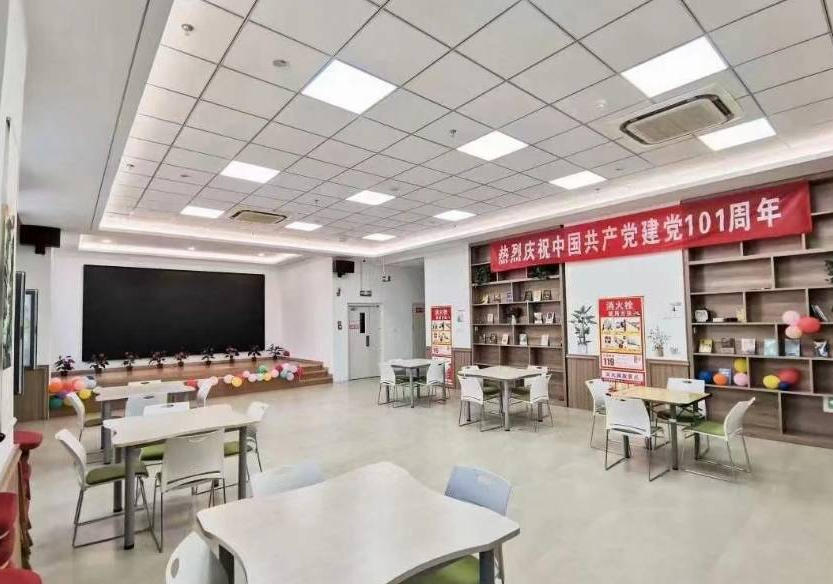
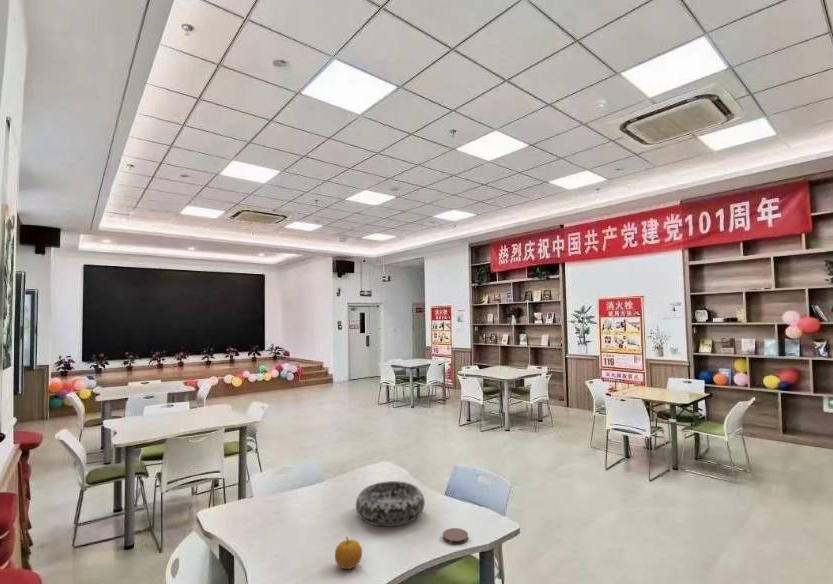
+ coaster [442,527,469,545]
+ decorative bowl [355,480,426,528]
+ fruit [334,535,363,570]
